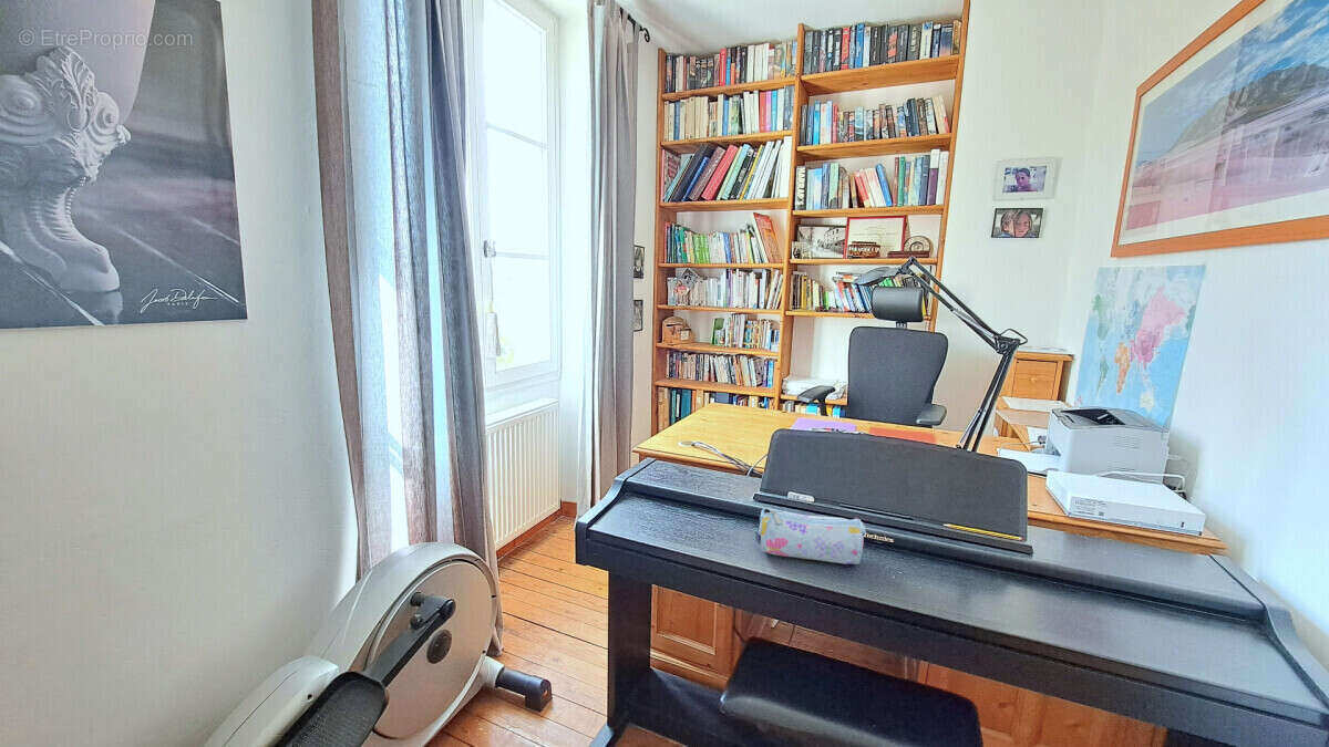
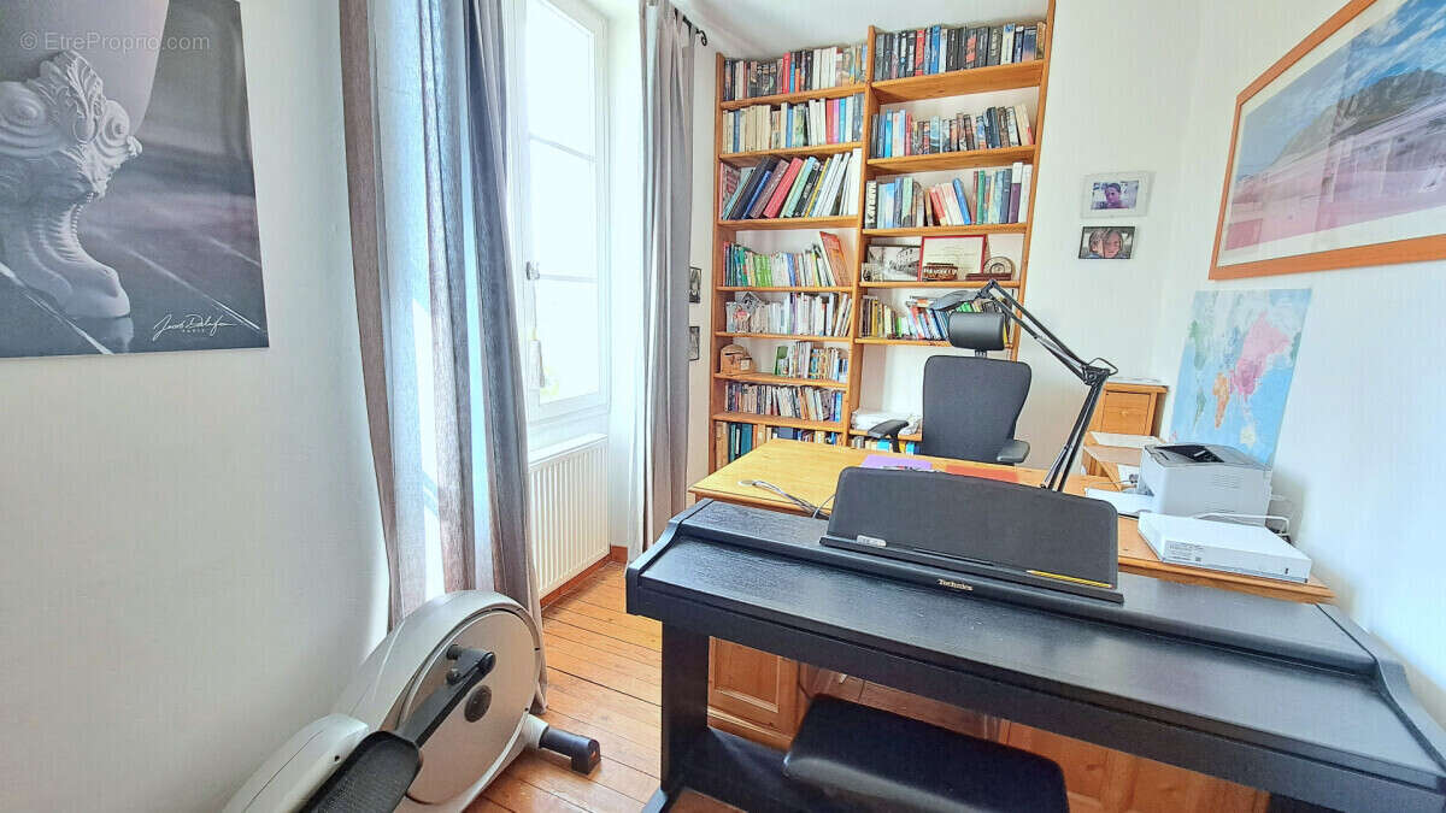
- pencil case [755,507,867,566]
